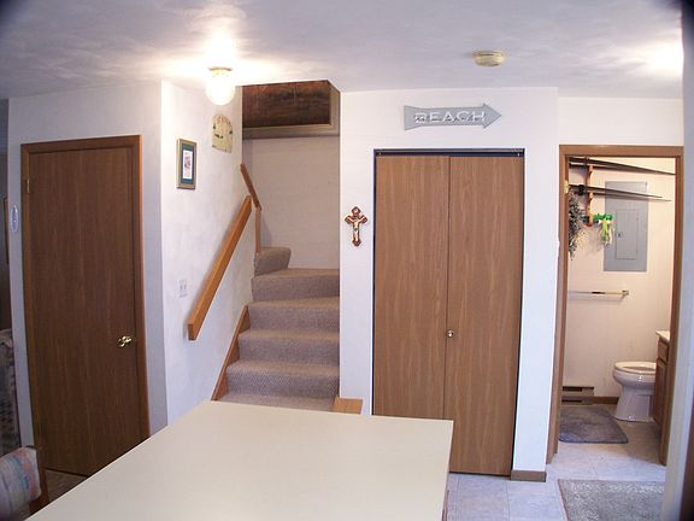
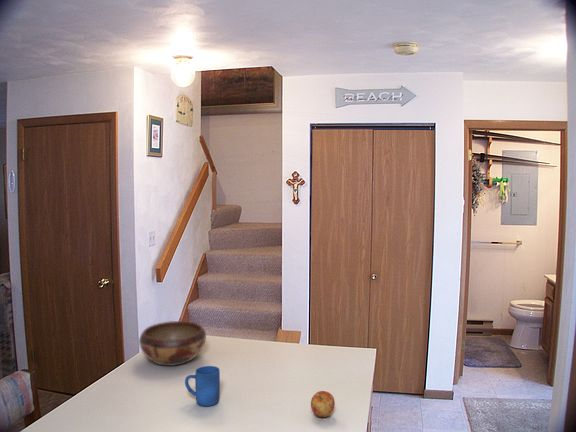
+ decorative bowl [138,320,207,367]
+ mug [184,365,221,407]
+ apple [310,390,336,418]
